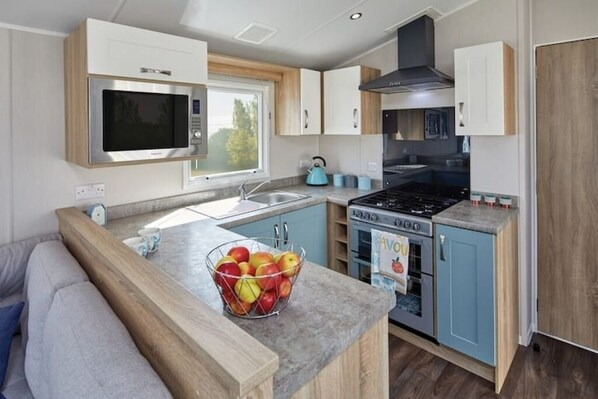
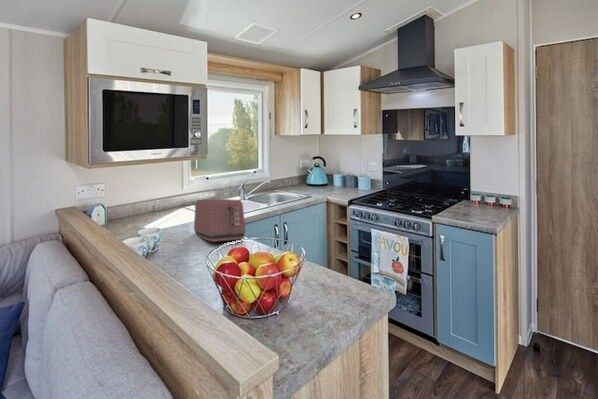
+ toaster [193,198,247,243]
